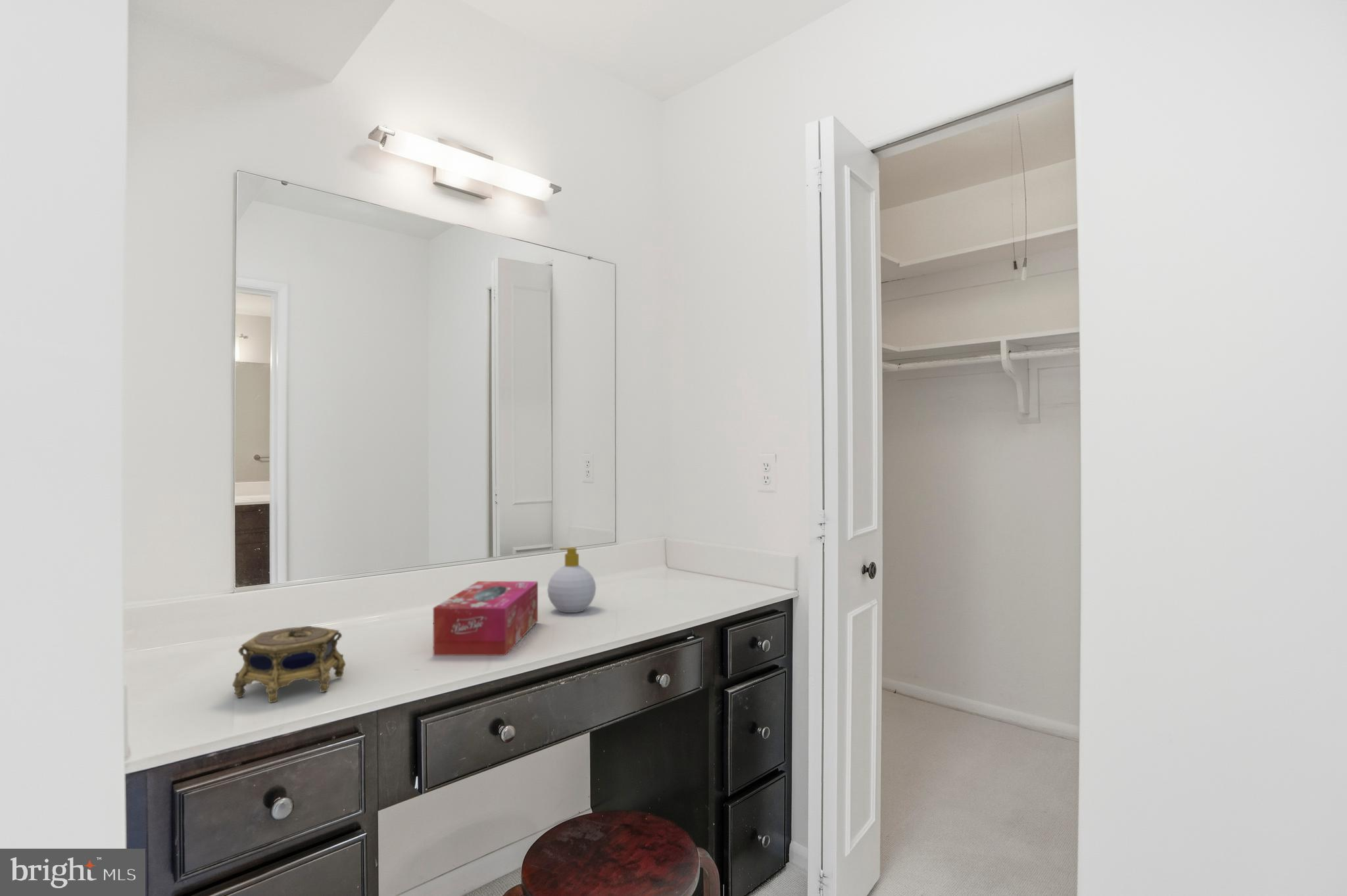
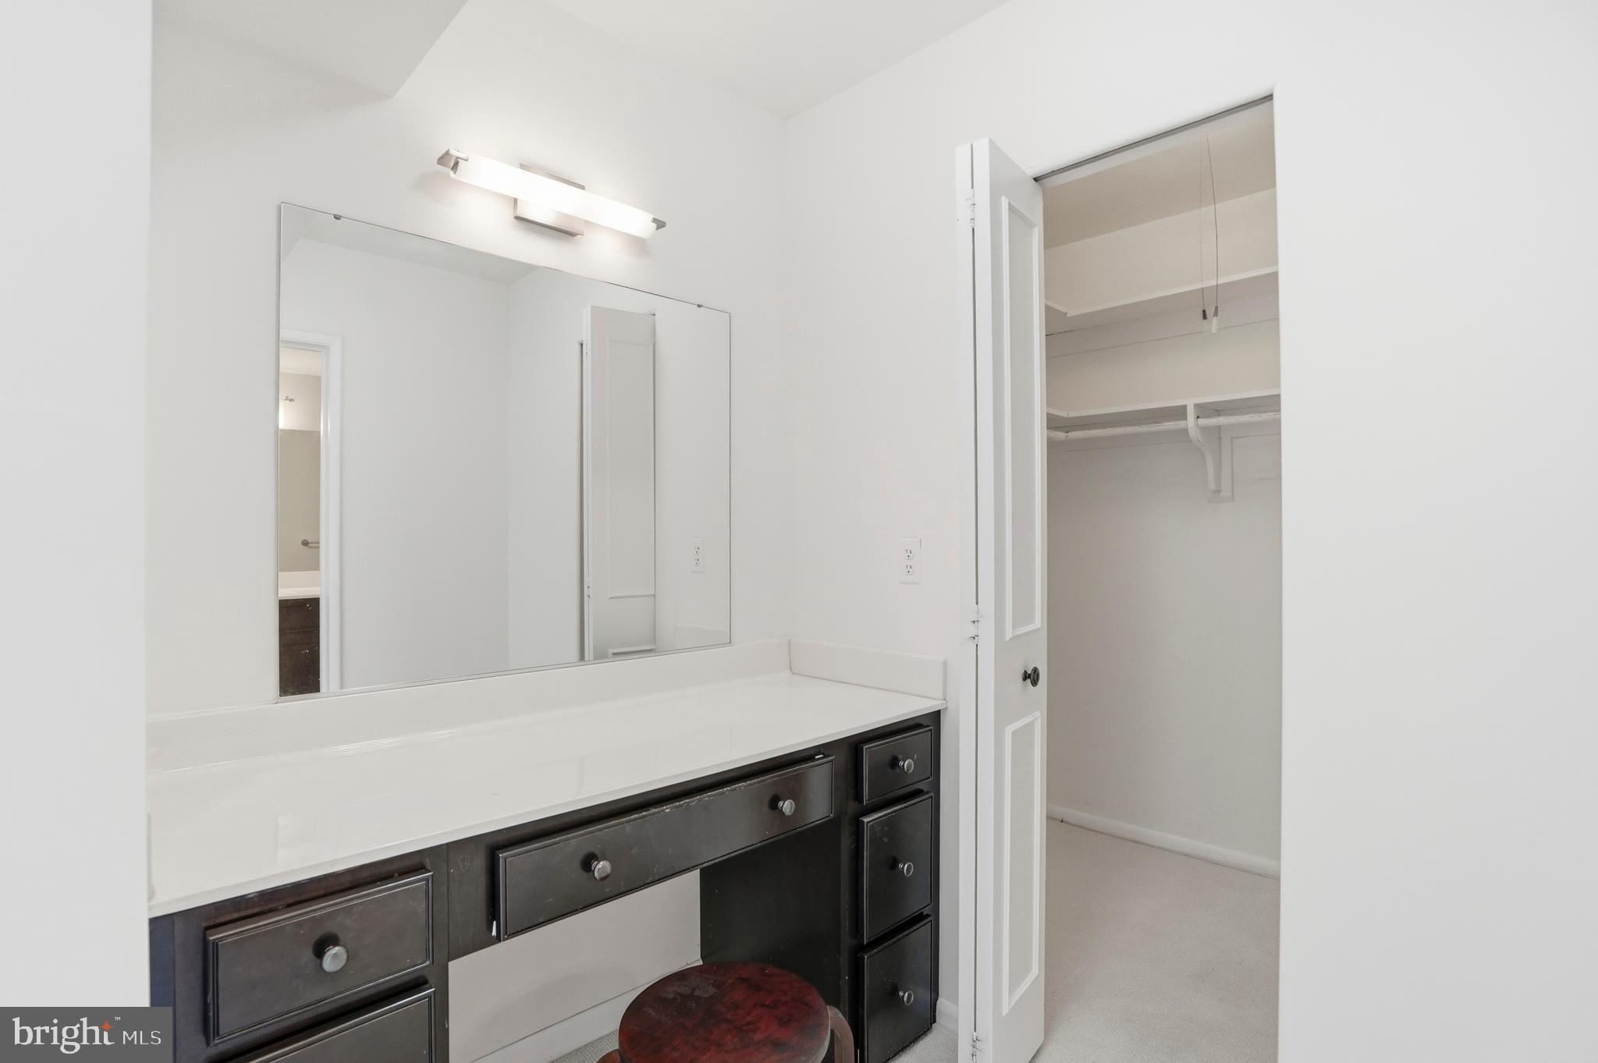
- clock [232,625,347,703]
- tissue box [433,580,539,656]
- soap bottle [547,547,597,613]
